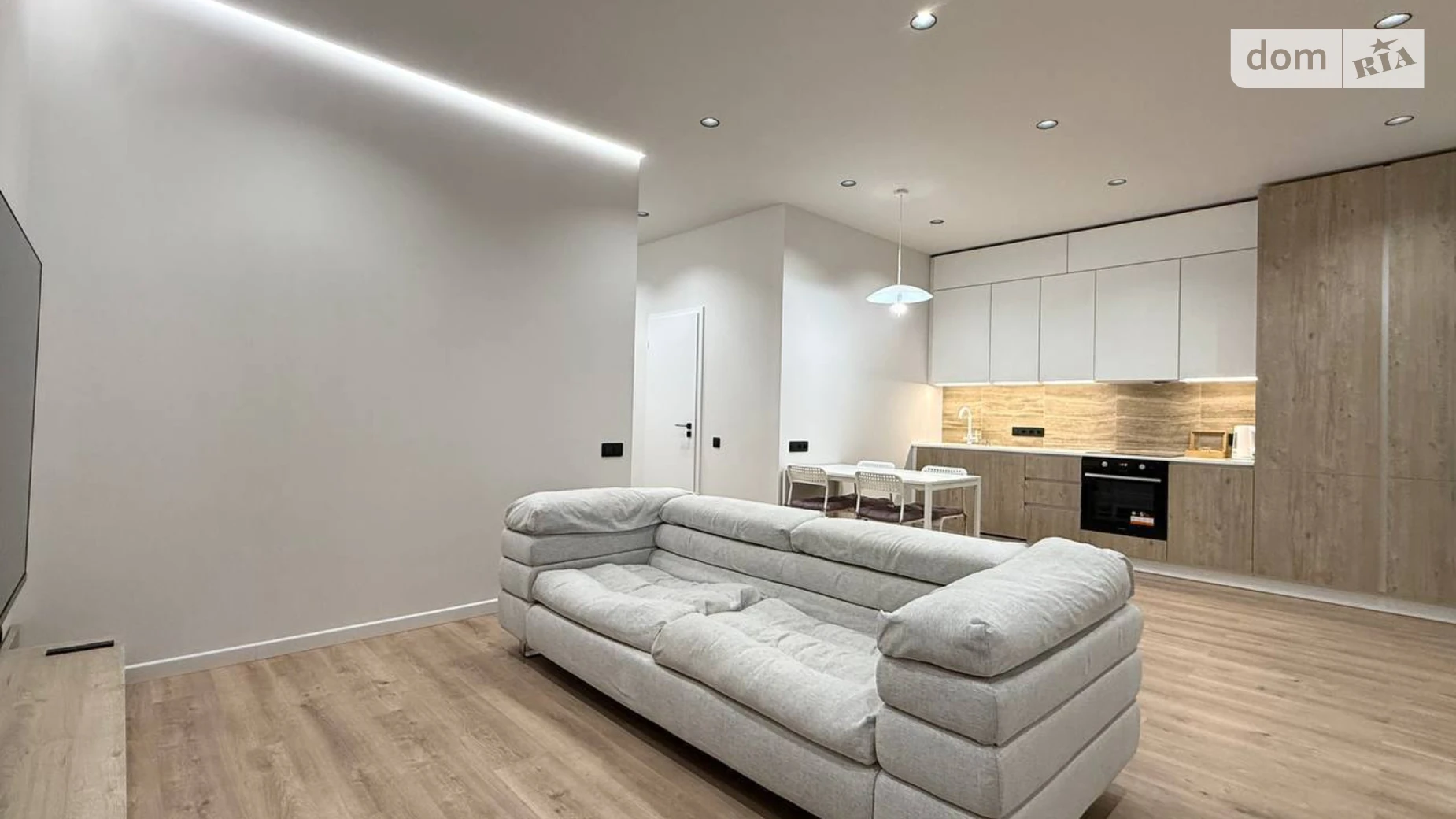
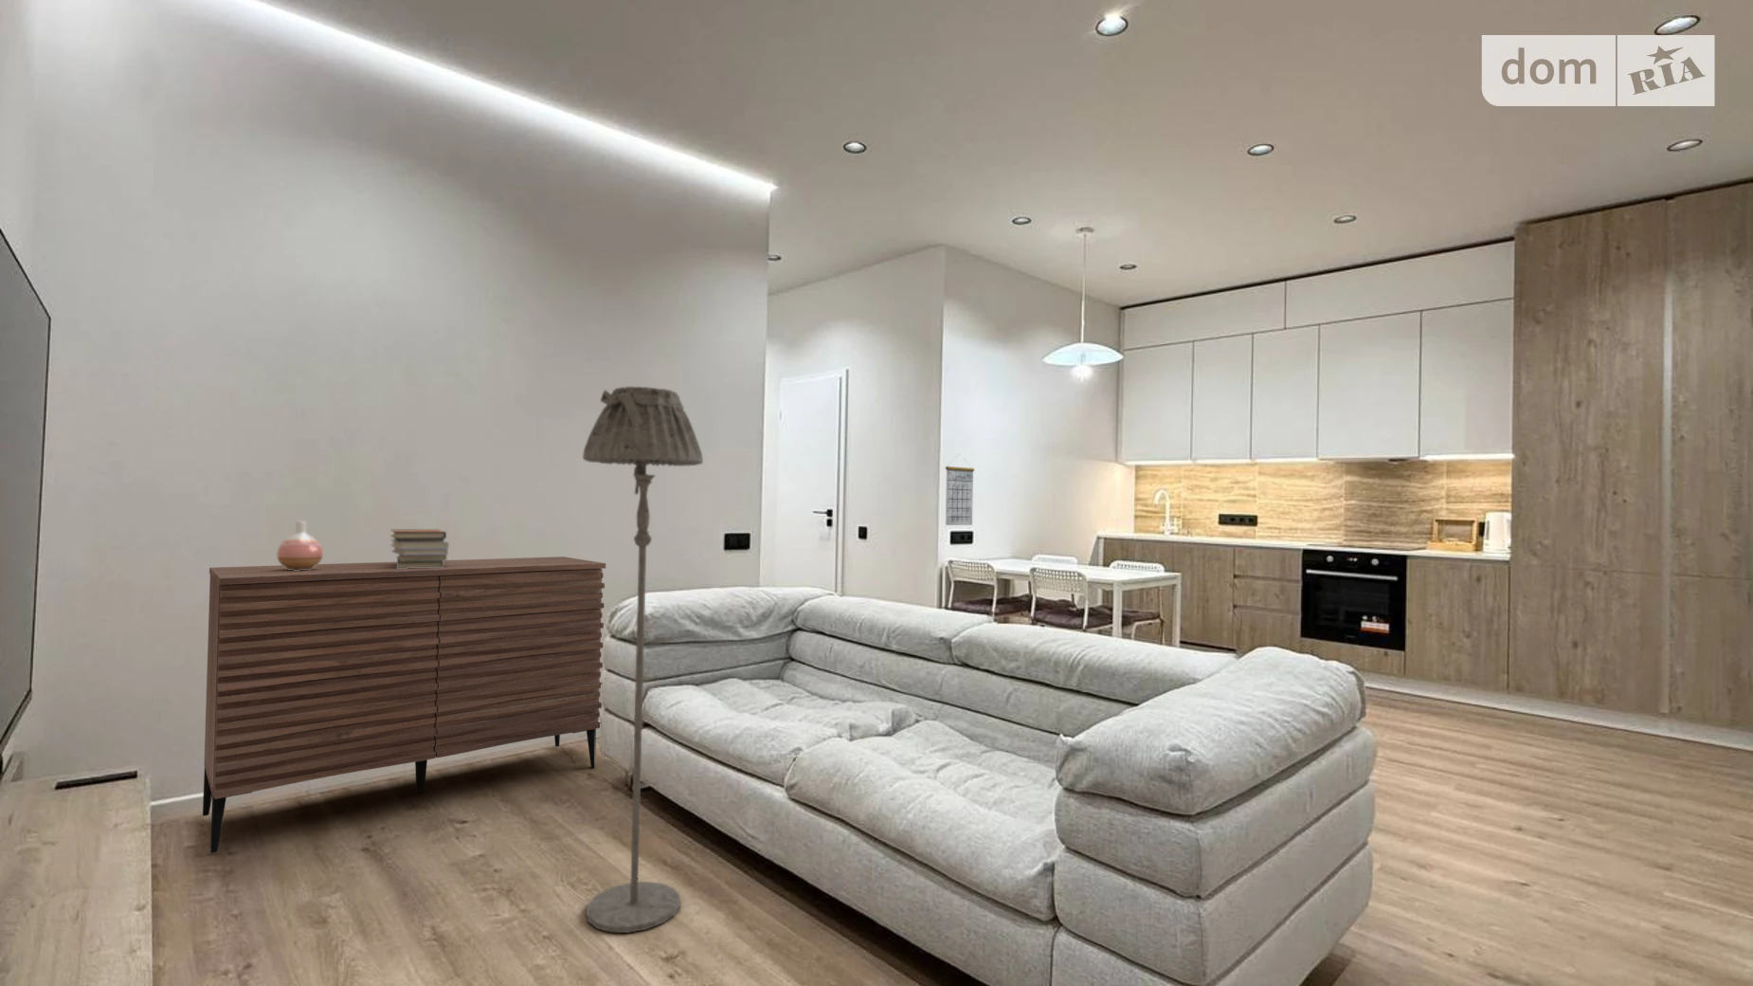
+ floor lamp [582,386,704,934]
+ calendar [945,453,975,526]
+ sideboard [202,555,607,855]
+ book stack [389,529,450,568]
+ vase [276,520,324,571]
